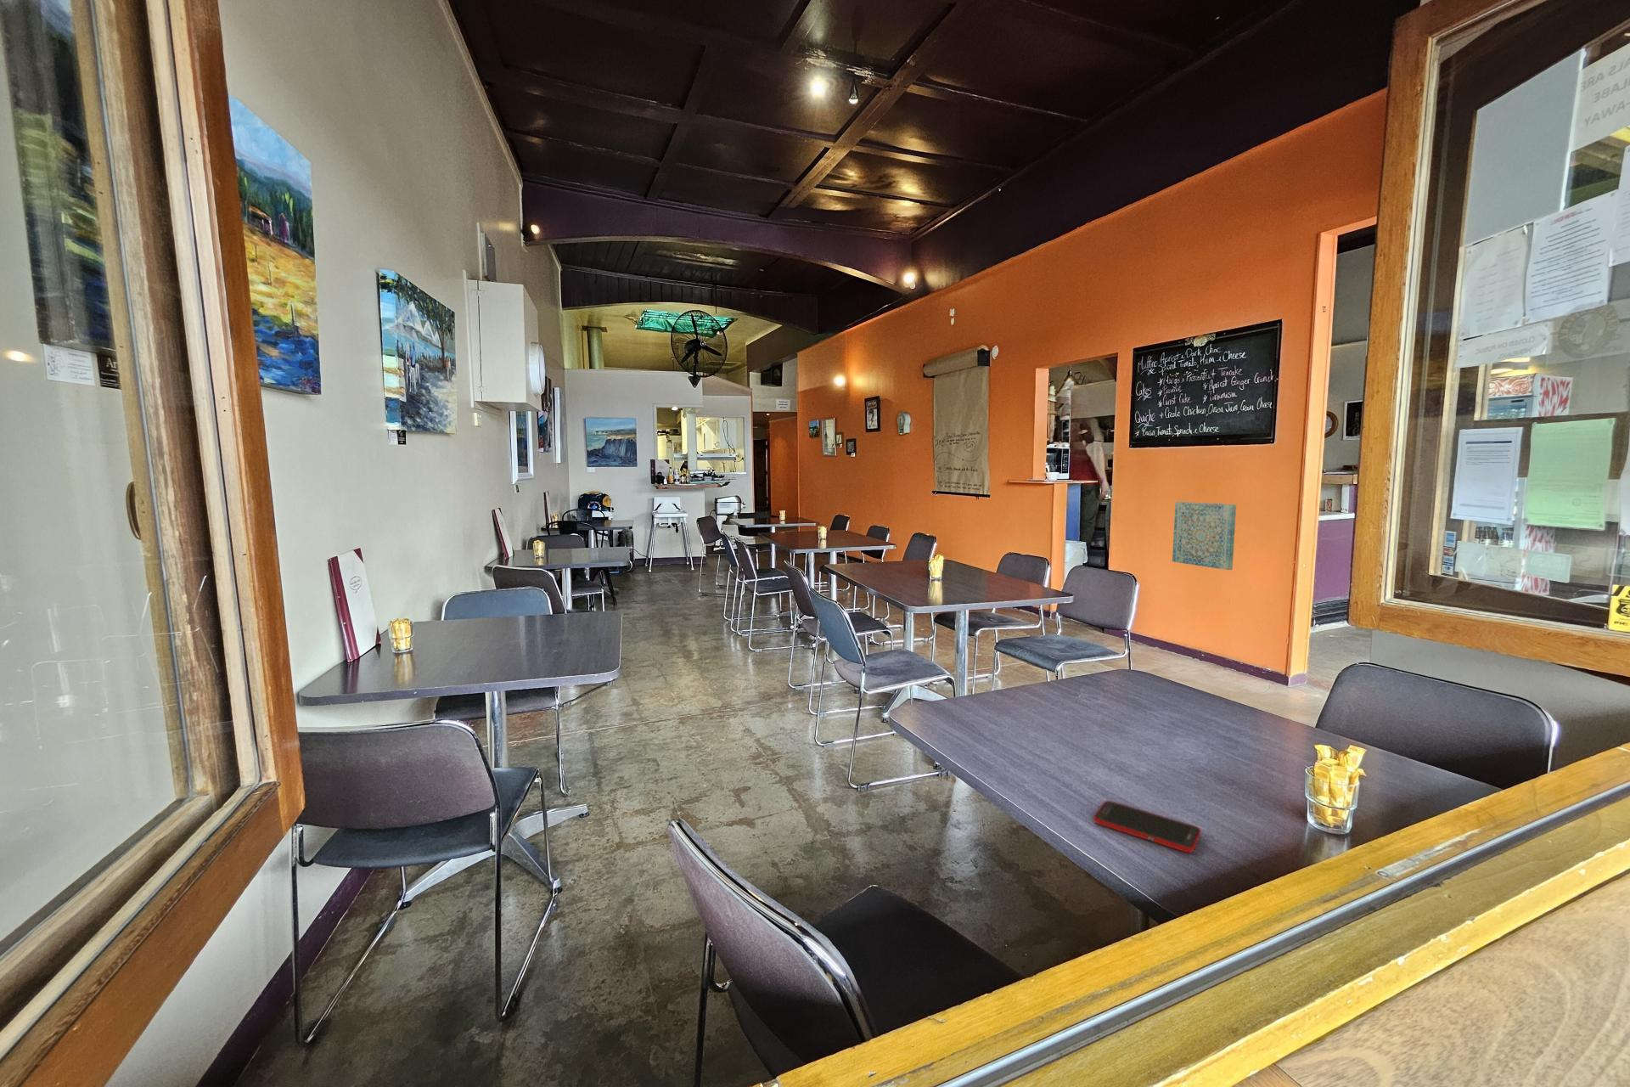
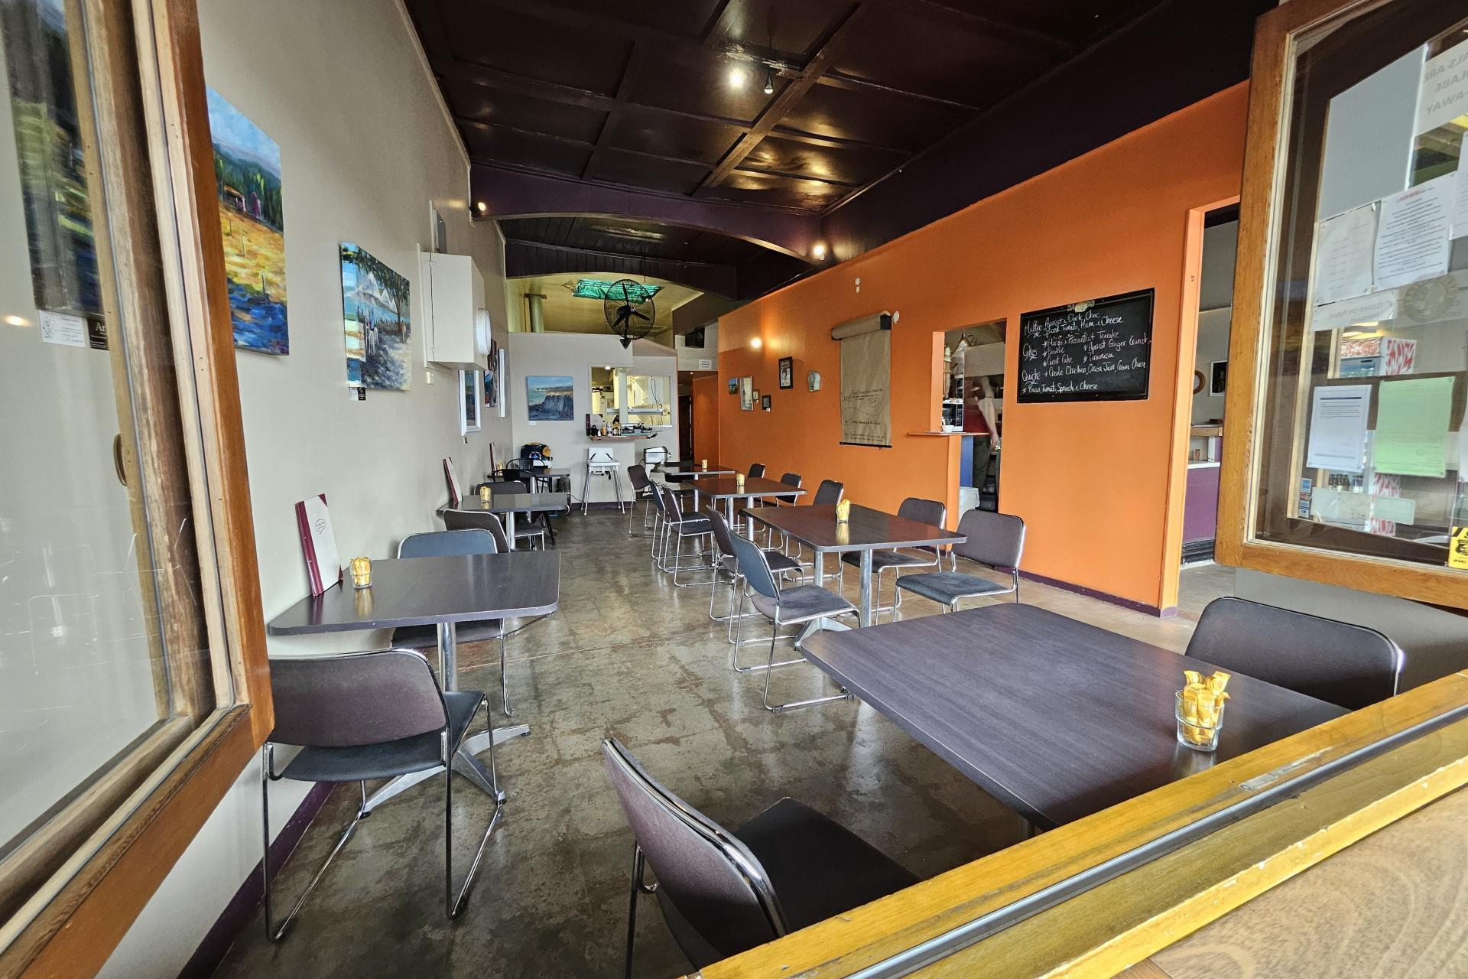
- wall art [1172,501,1237,570]
- cell phone [1093,799,1202,853]
